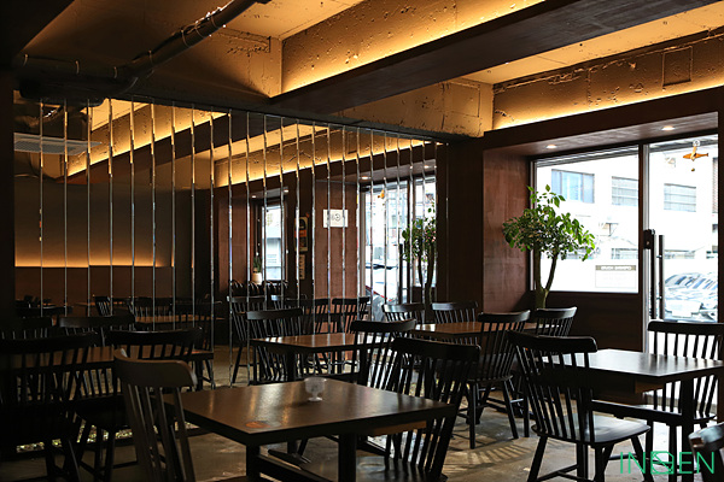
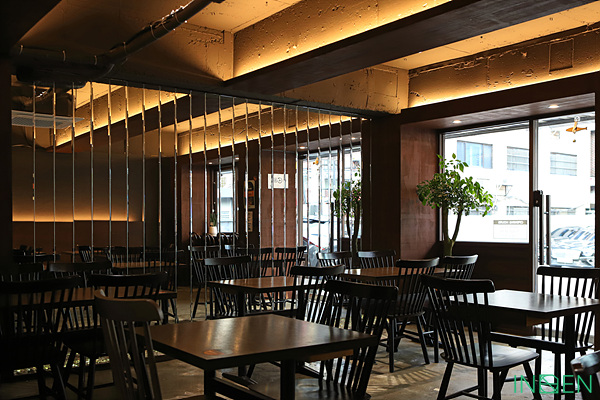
- teacup [303,376,327,402]
